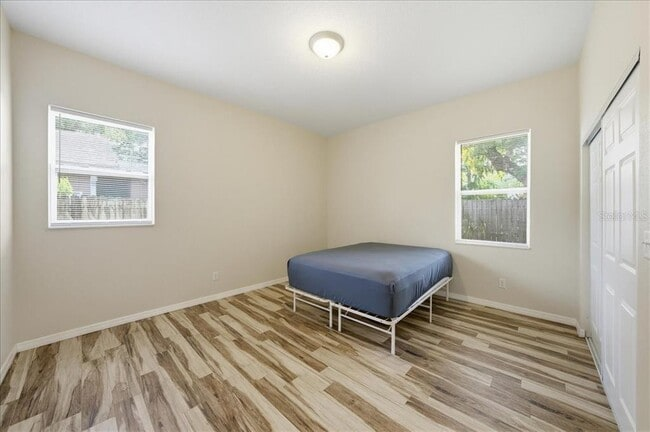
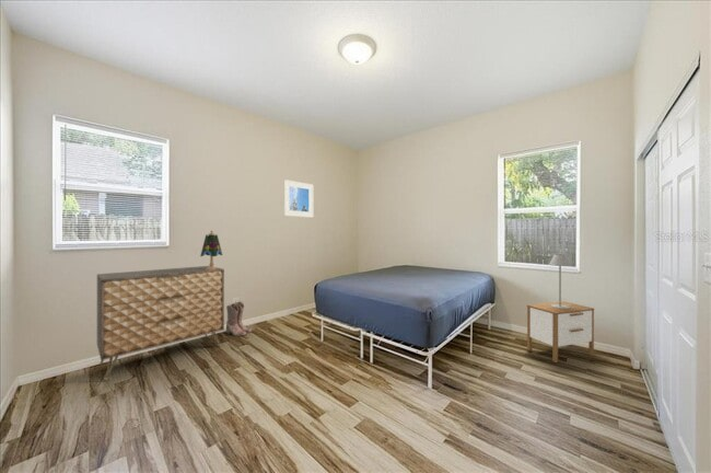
+ dresser [96,265,225,382]
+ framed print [282,178,314,219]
+ nightstand [526,300,595,364]
+ table lamp [548,254,573,309]
+ boots [225,300,254,337]
+ table lamp [199,230,223,270]
